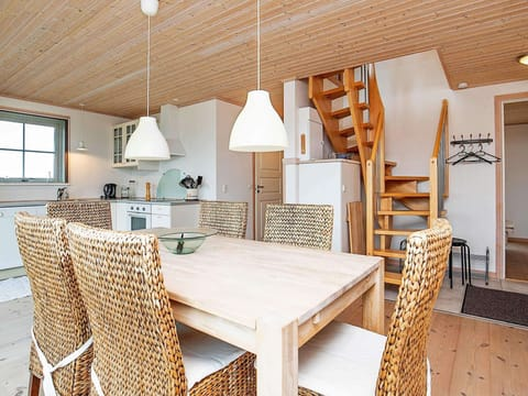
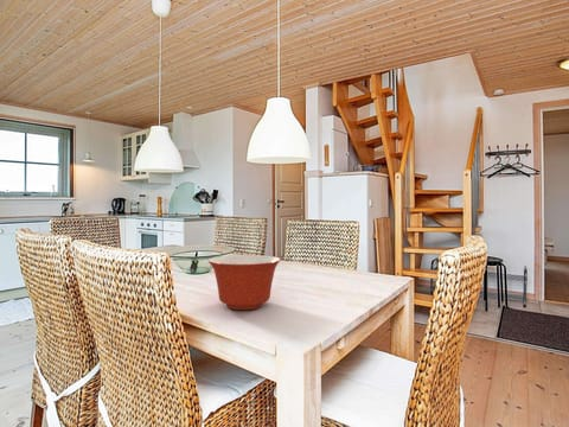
+ mixing bowl [207,254,282,311]
